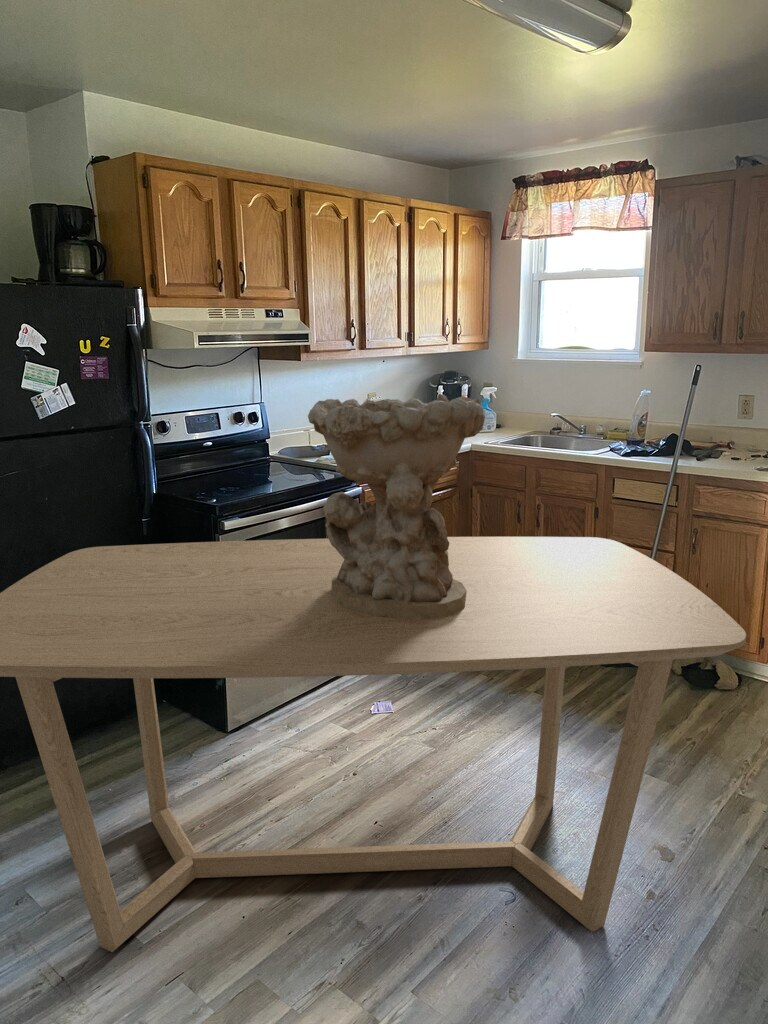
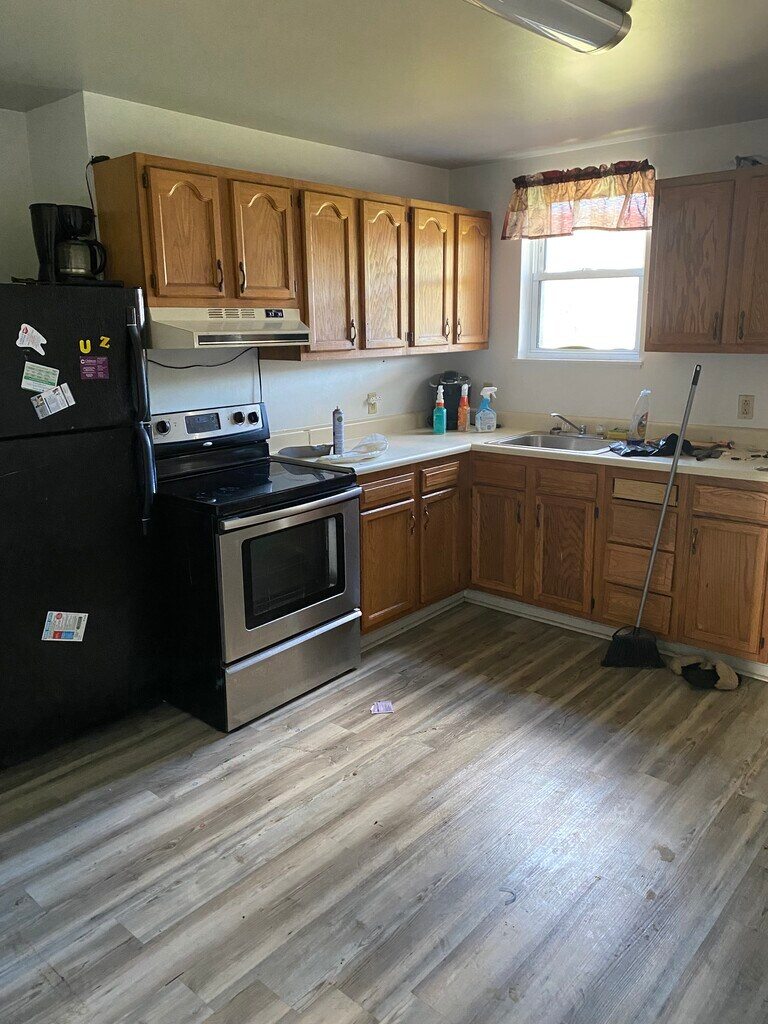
- dining table [0,536,747,953]
- decorative bowl [307,393,486,619]
